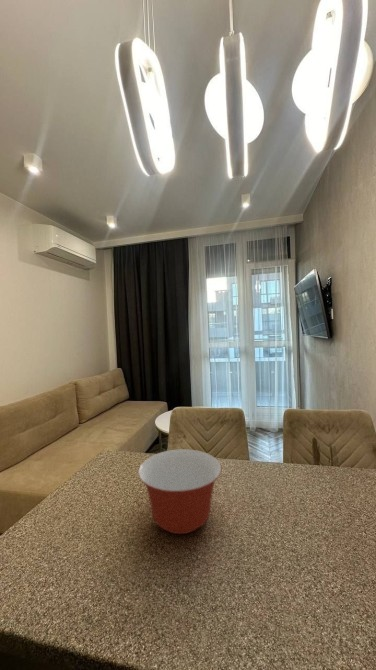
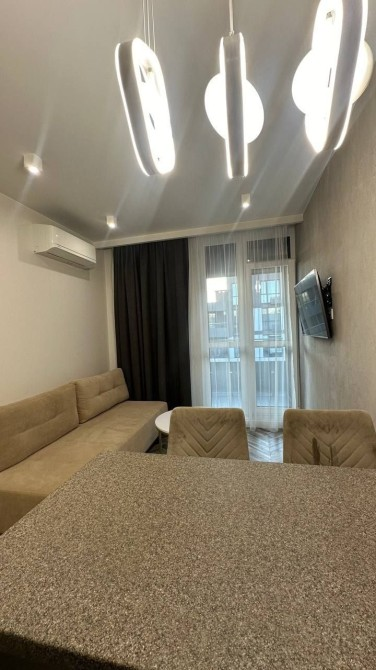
- mixing bowl [137,448,222,535]
